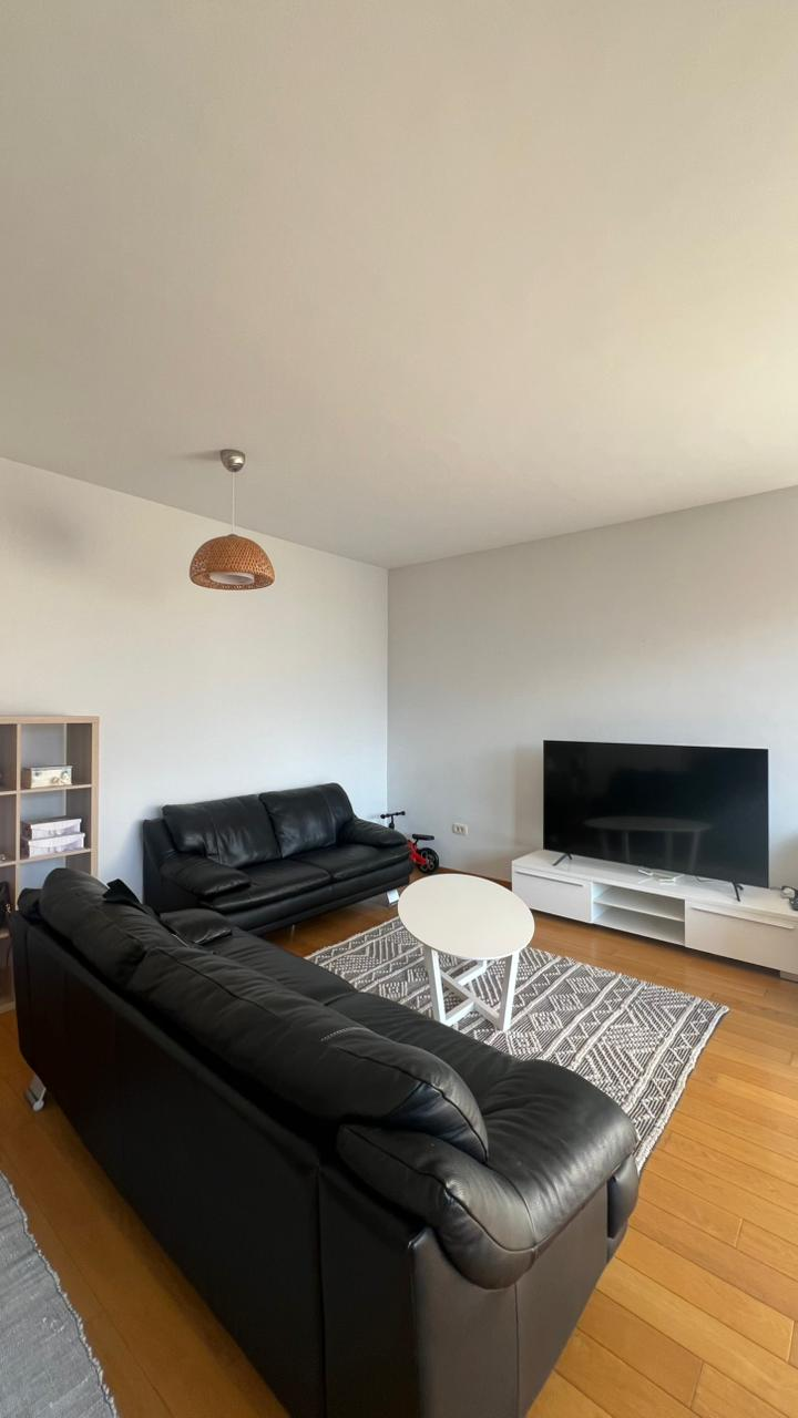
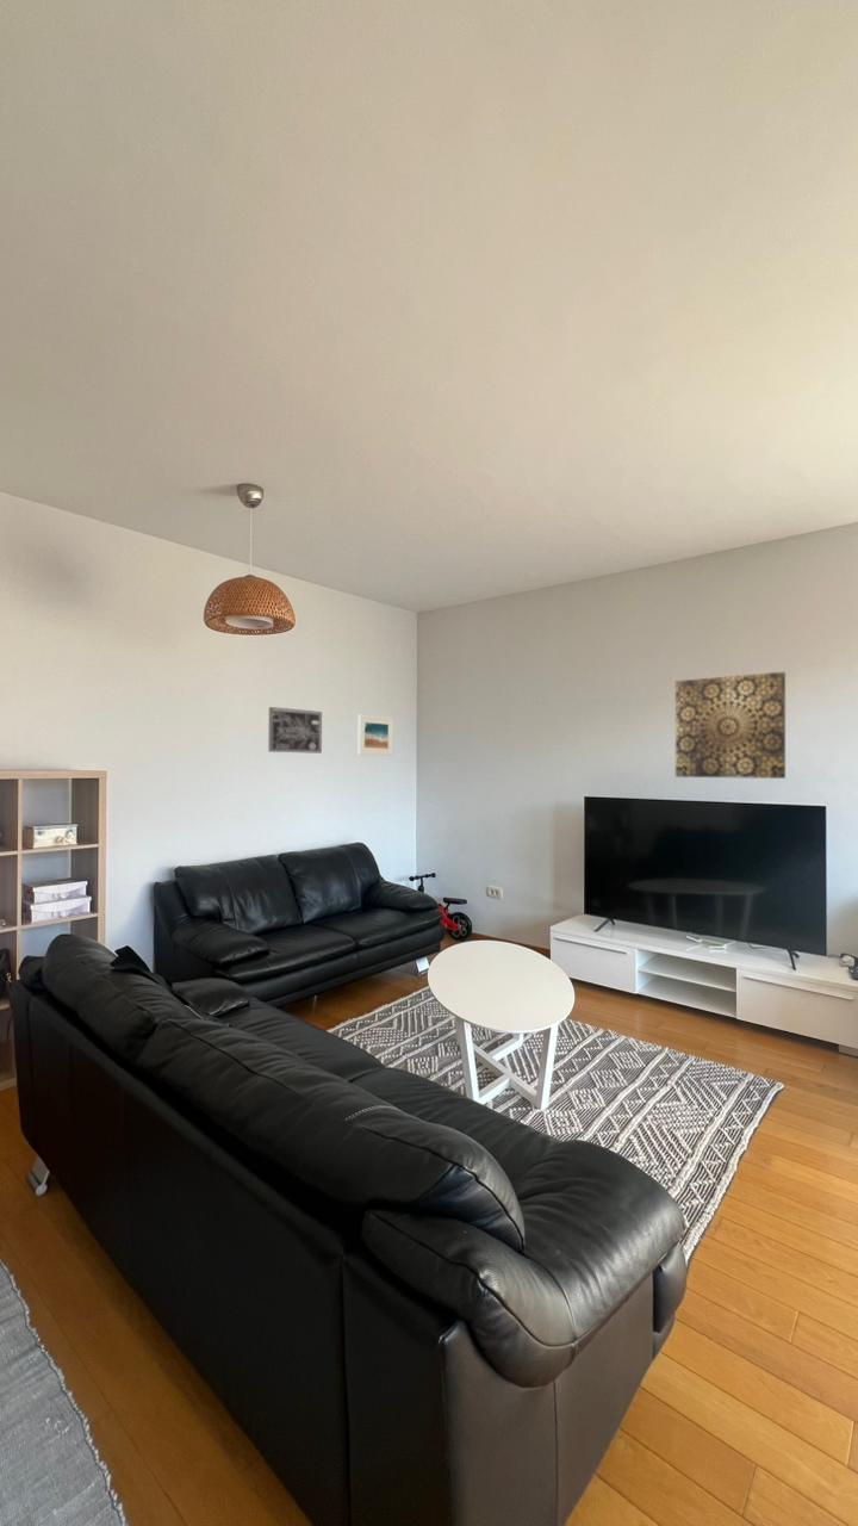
+ wall art [267,706,323,755]
+ wall art [674,671,786,780]
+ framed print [356,714,394,757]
